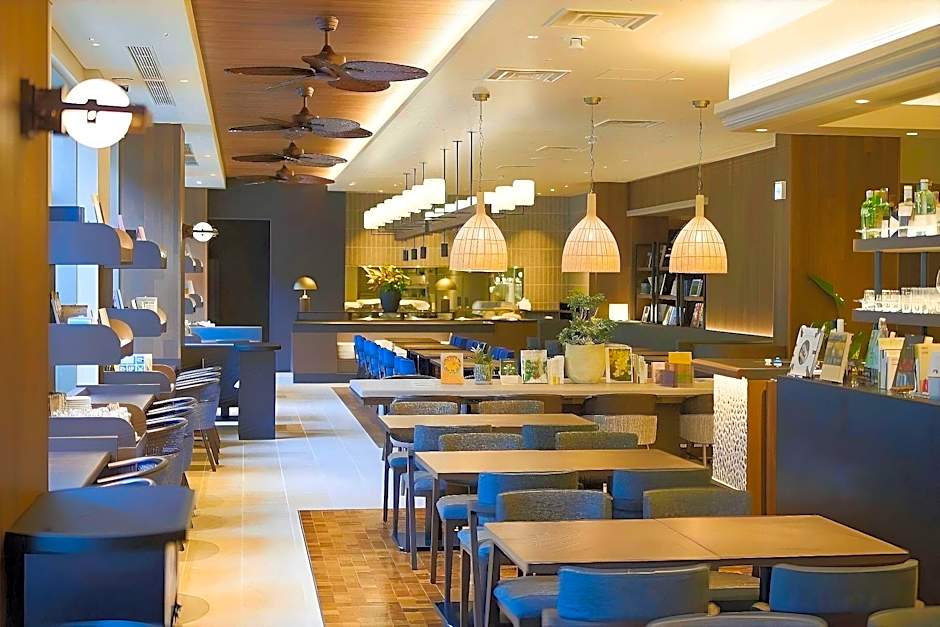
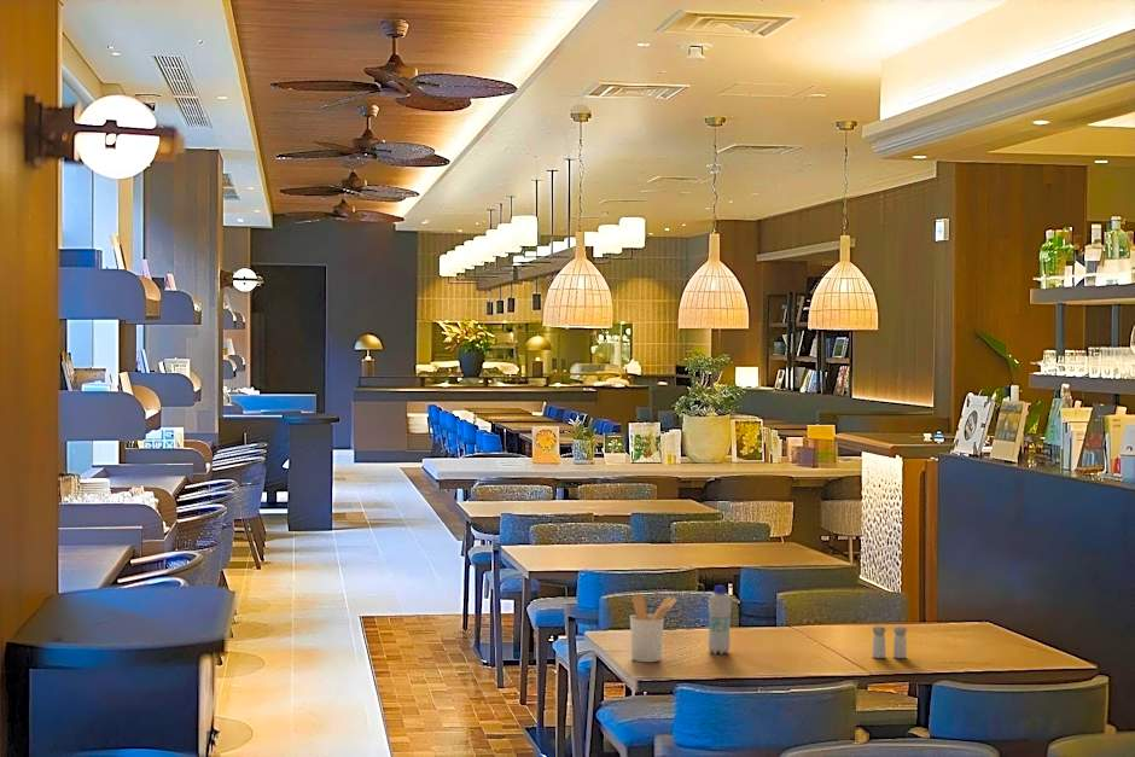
+ salt and pepper shaker [871,624,908,659]
+ bottle [708,584,733,656]
+ utensil holder [629,593,679,663]
